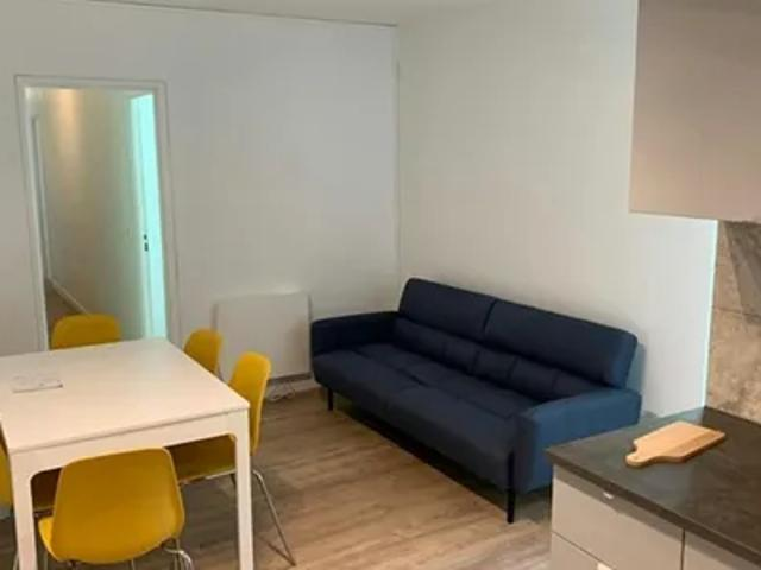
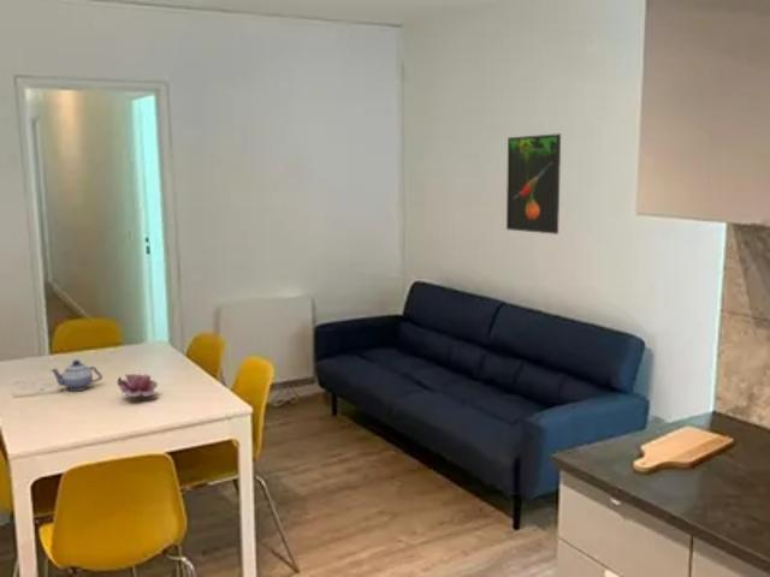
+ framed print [505,132,562,236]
+ flower [117,373,159,398]
+ teapot [49,358,103,392]
